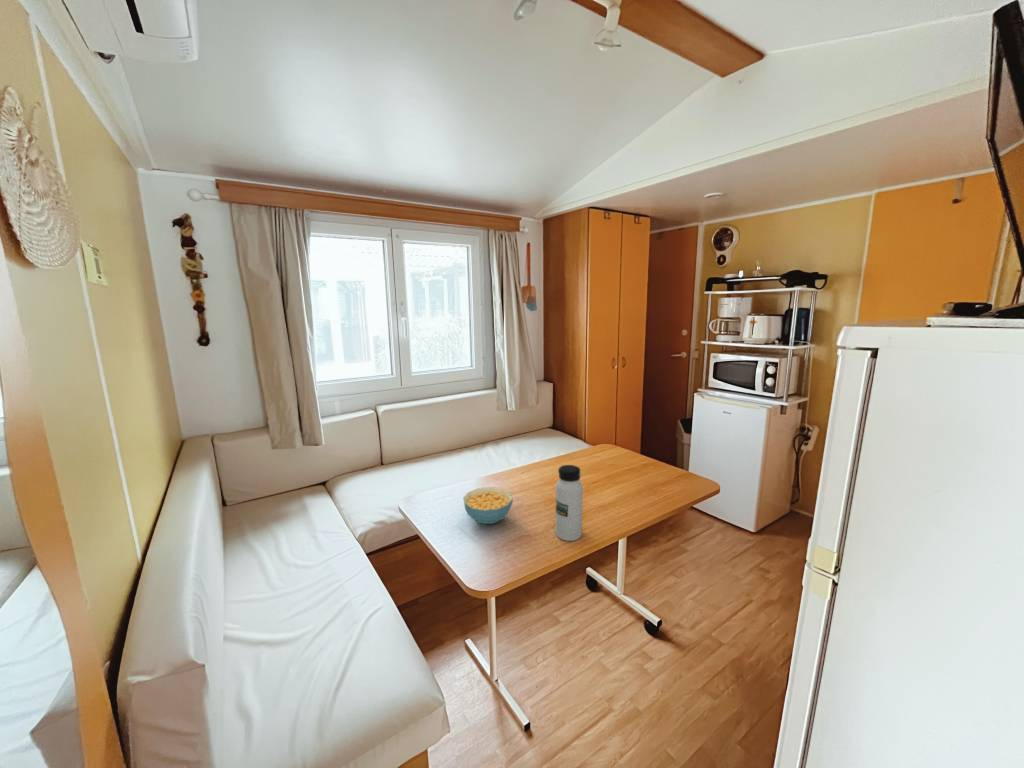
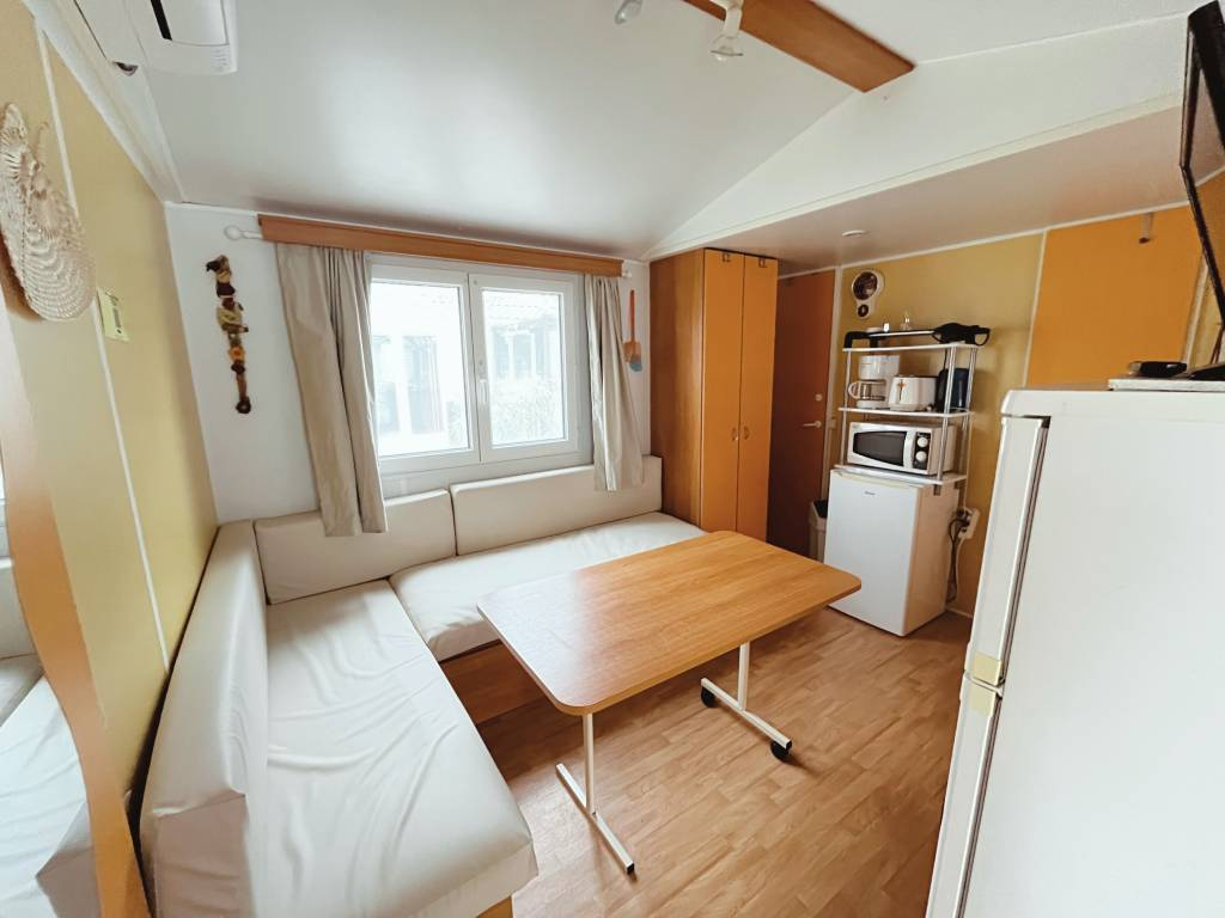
- cereal bowl [462,486,514,525]
- water bottle [555,464,584,542]
